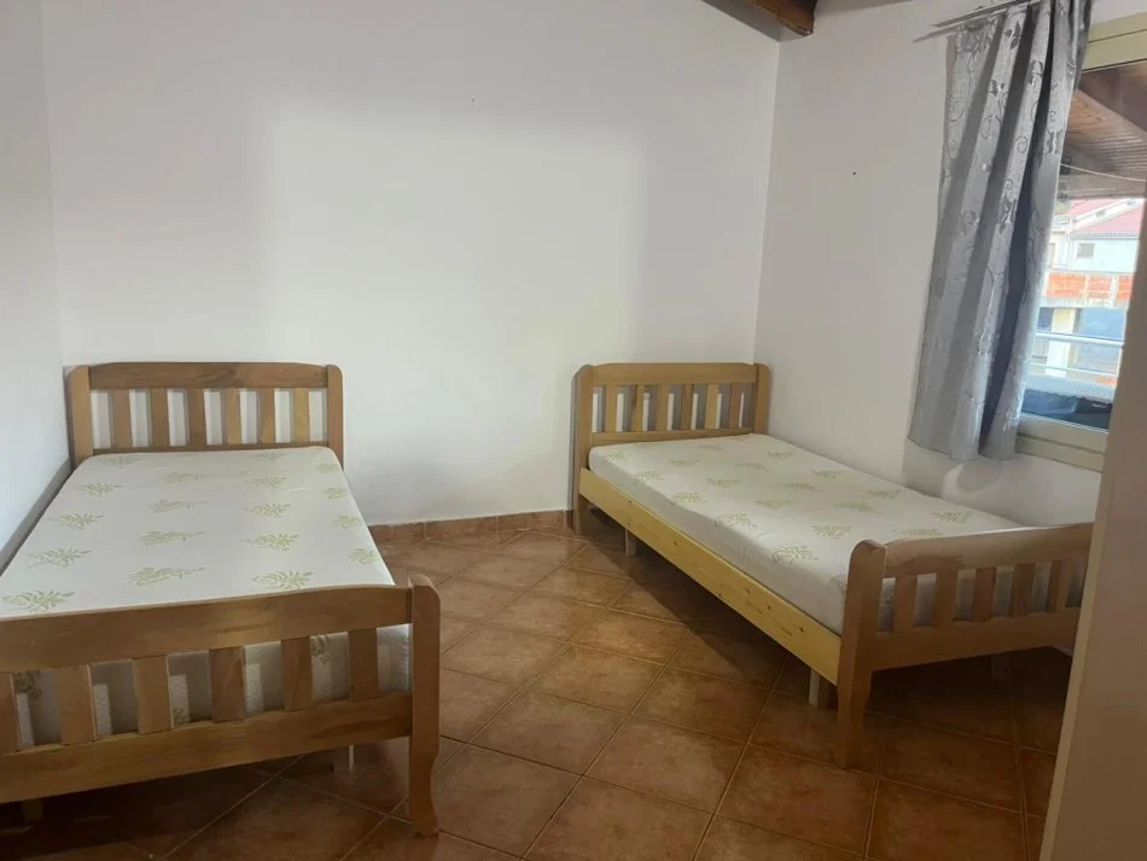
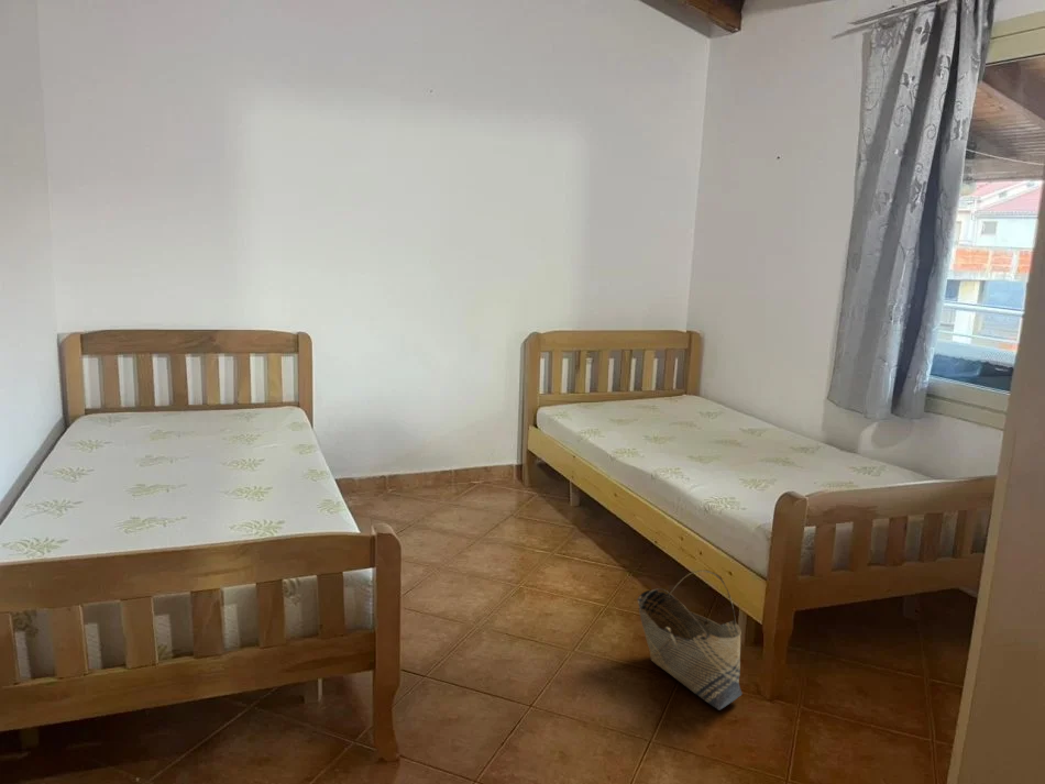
+ basket [637,570,744,711]
